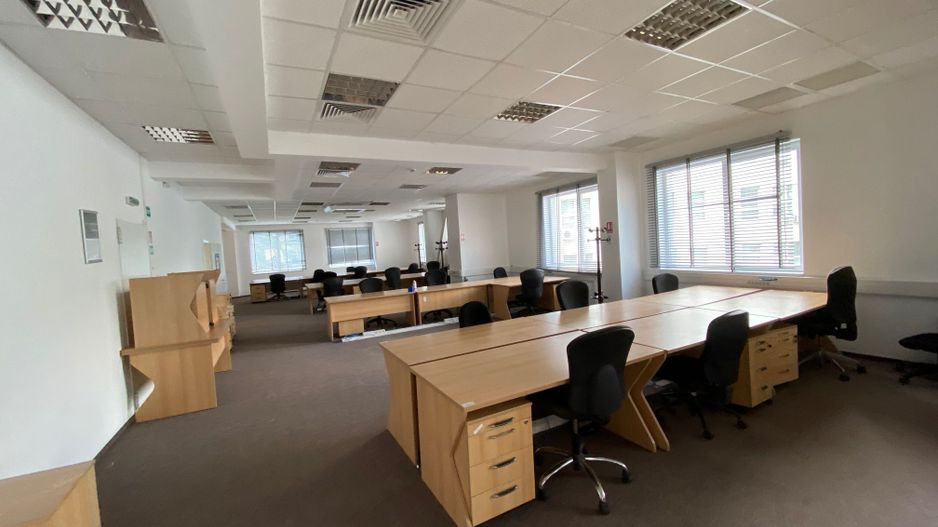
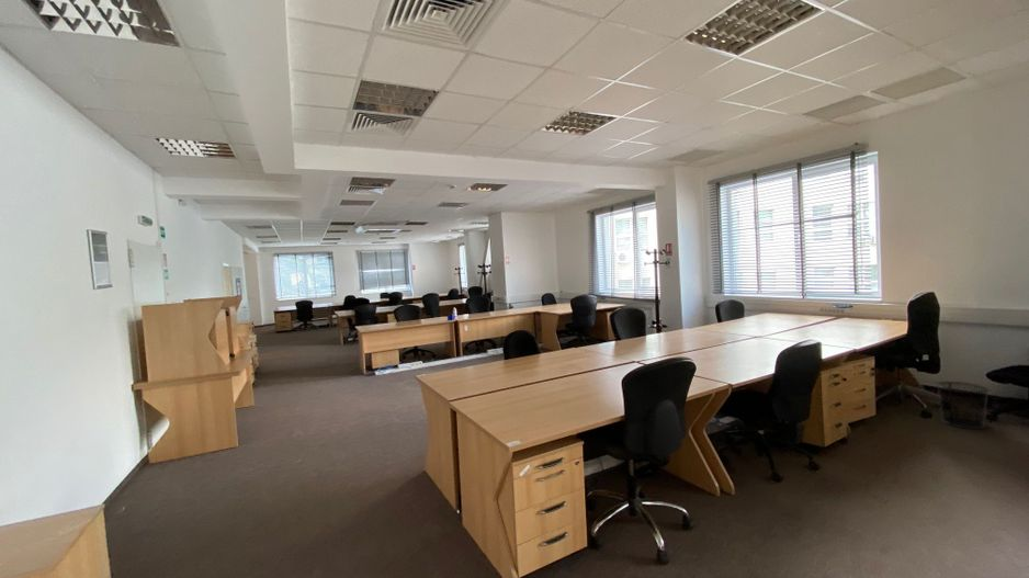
+ waste bin [936,381,991,430]
